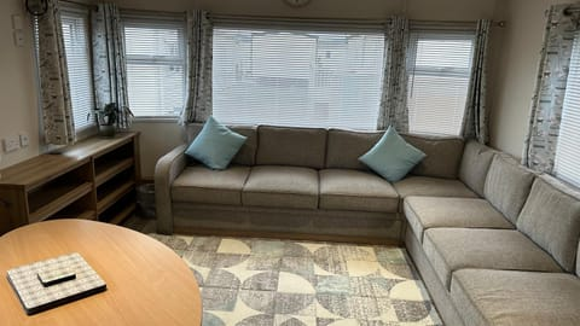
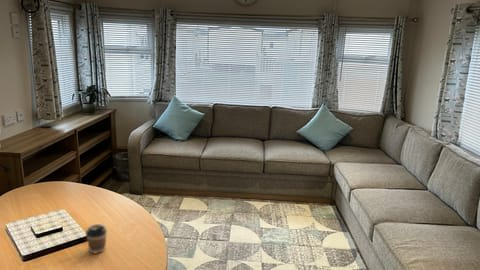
+ coffee cup [85,223,108,254]
